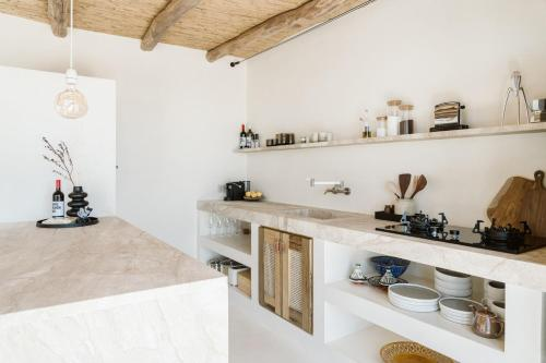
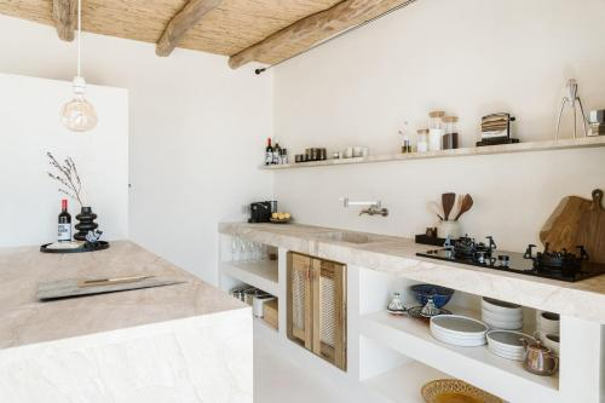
+ cutting board [35,274,188,300]
